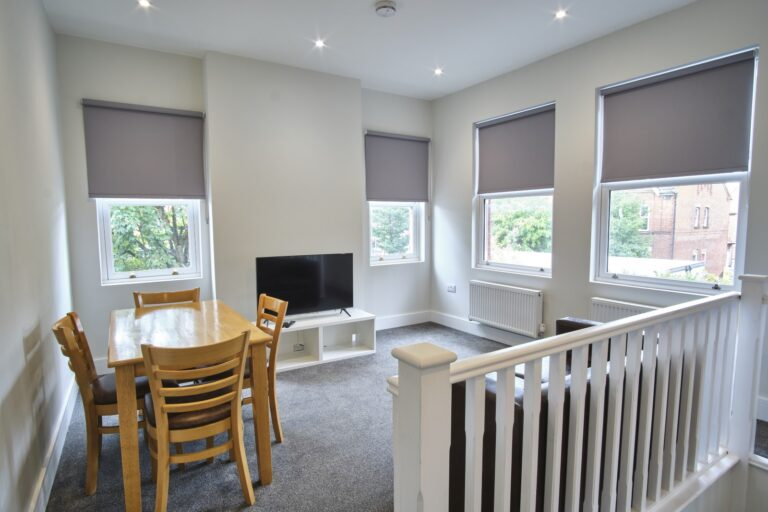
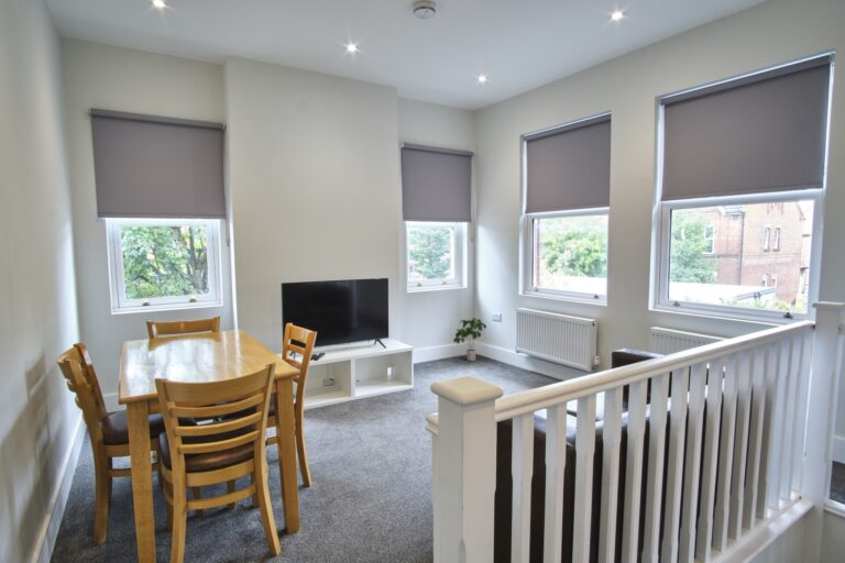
+ potted plant [452,317,487,362]
